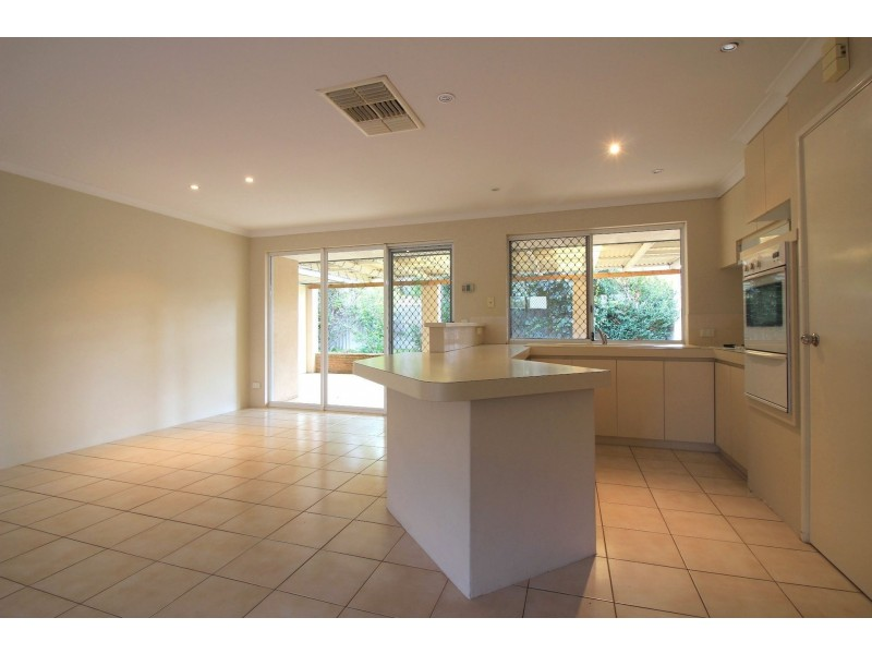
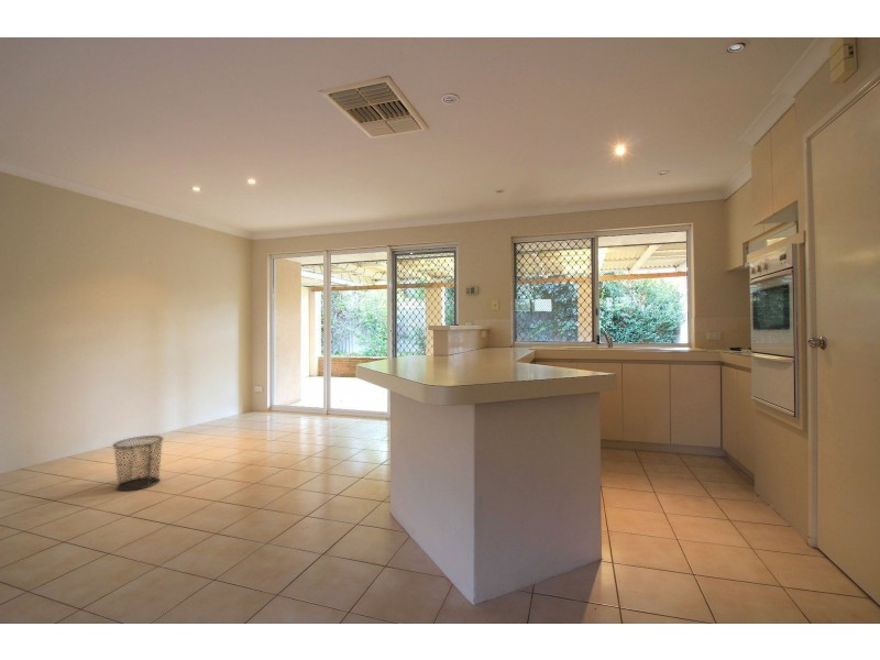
+ waste bin [111,435,164,492]
